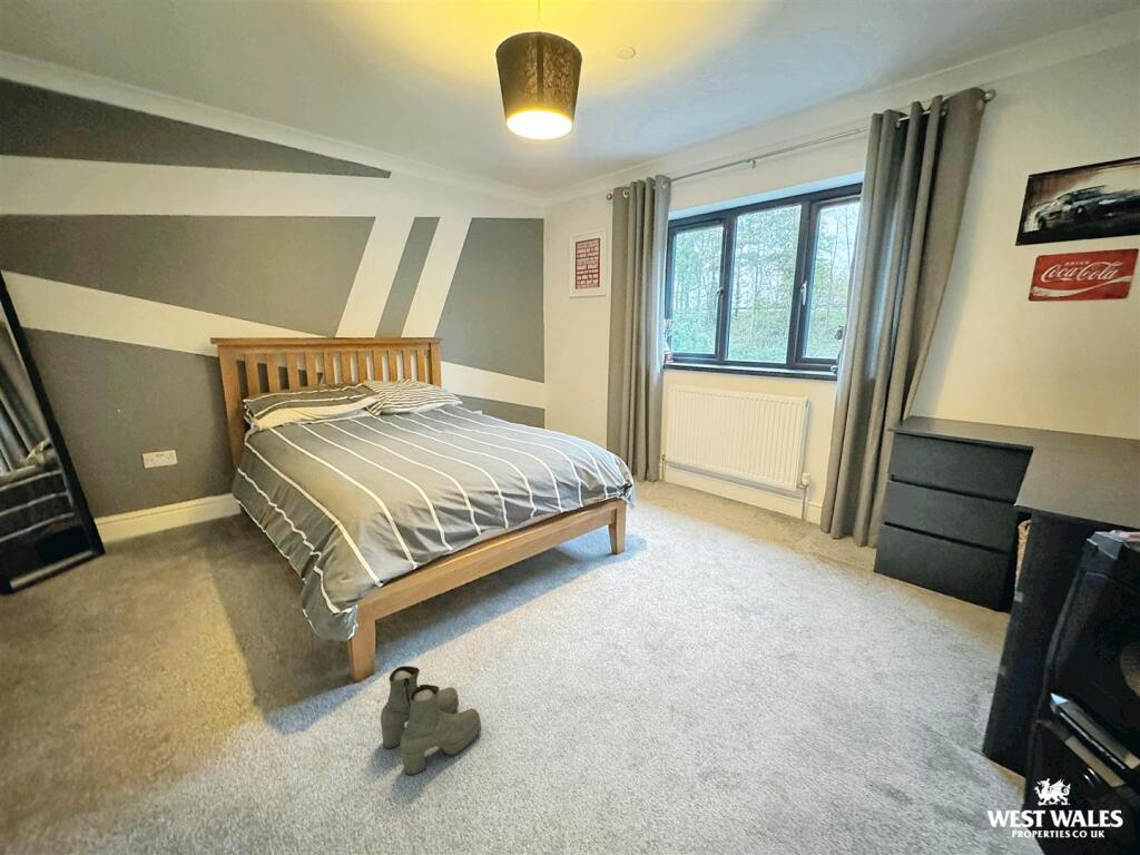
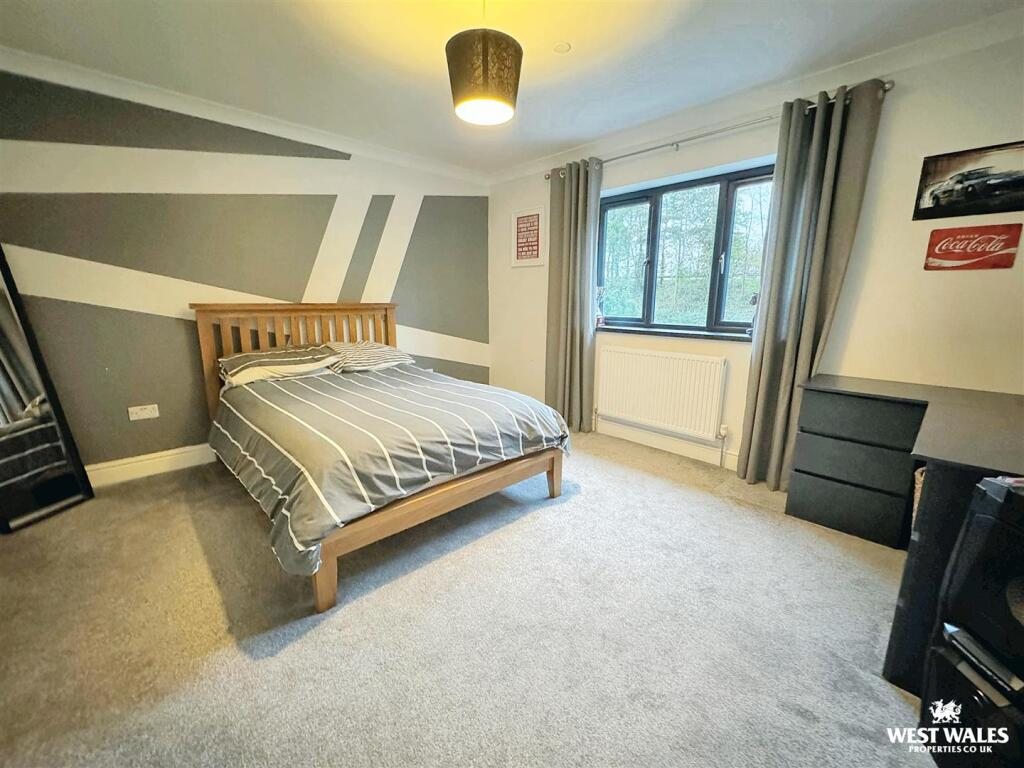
- boots [380,665,482,776]
